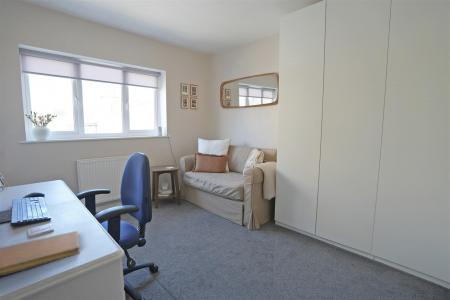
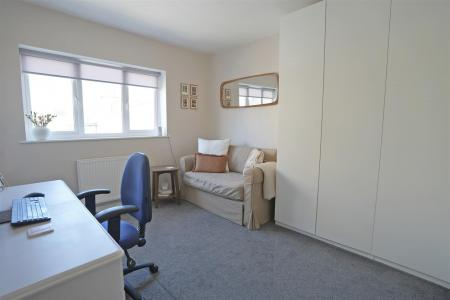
- notebook [0,230,81,277]
